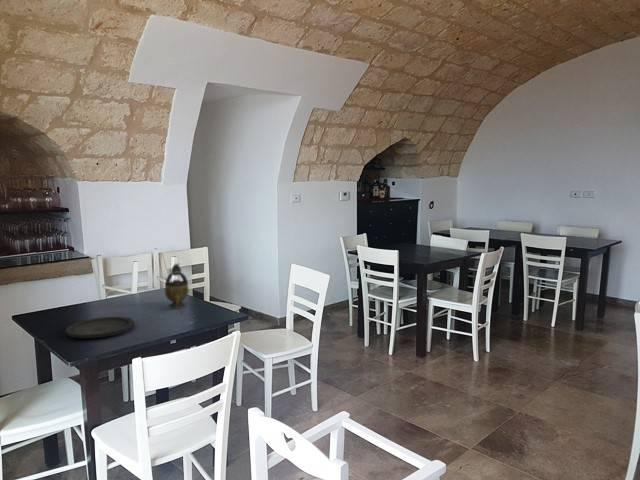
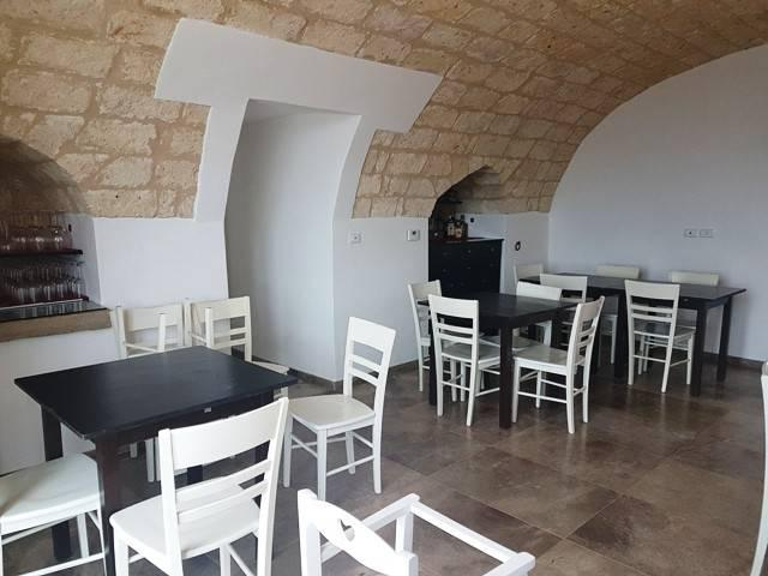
- plate [64,316,135,339]
- teapot [164,262,190,310]
